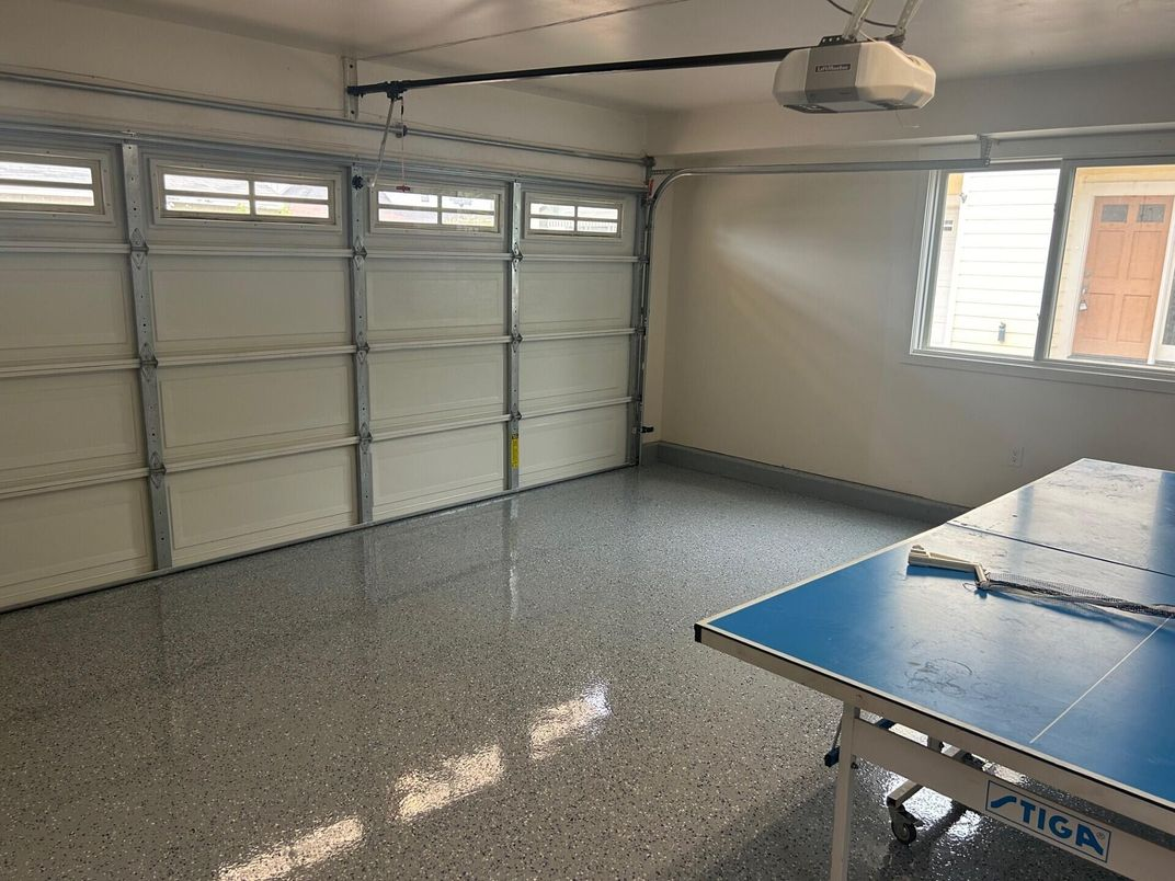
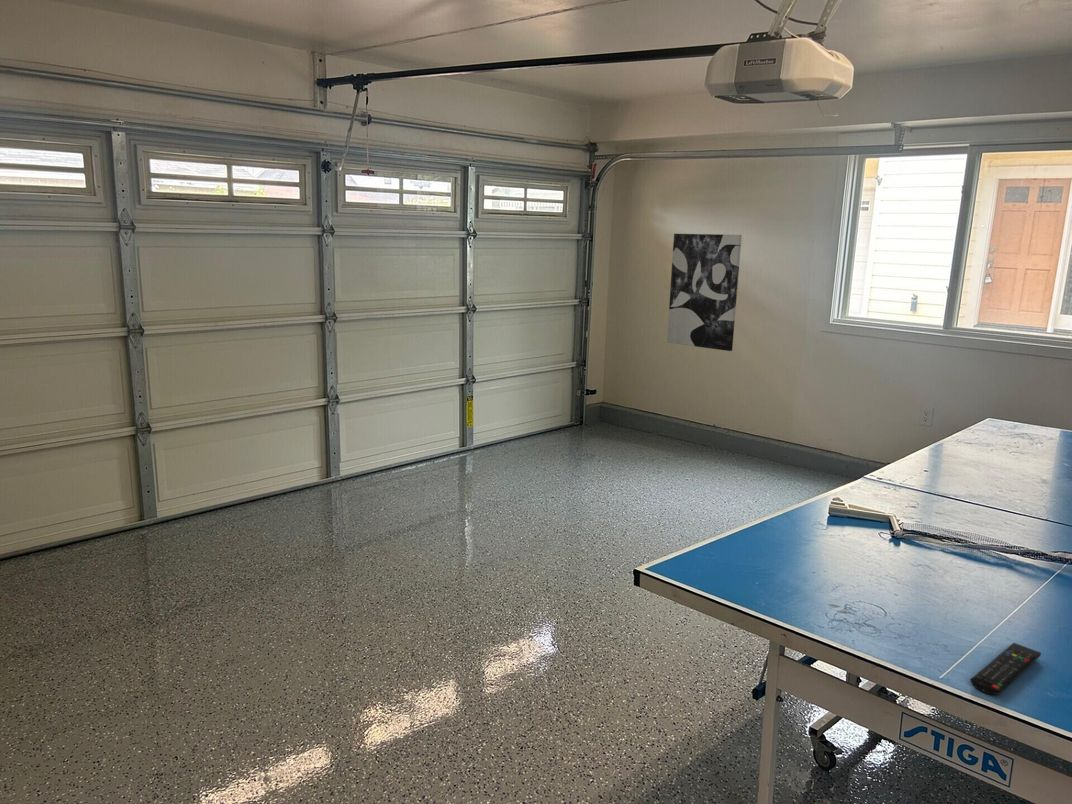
+ wall art [666,233,743,352]
+ remote control [969,642,1042,696]
